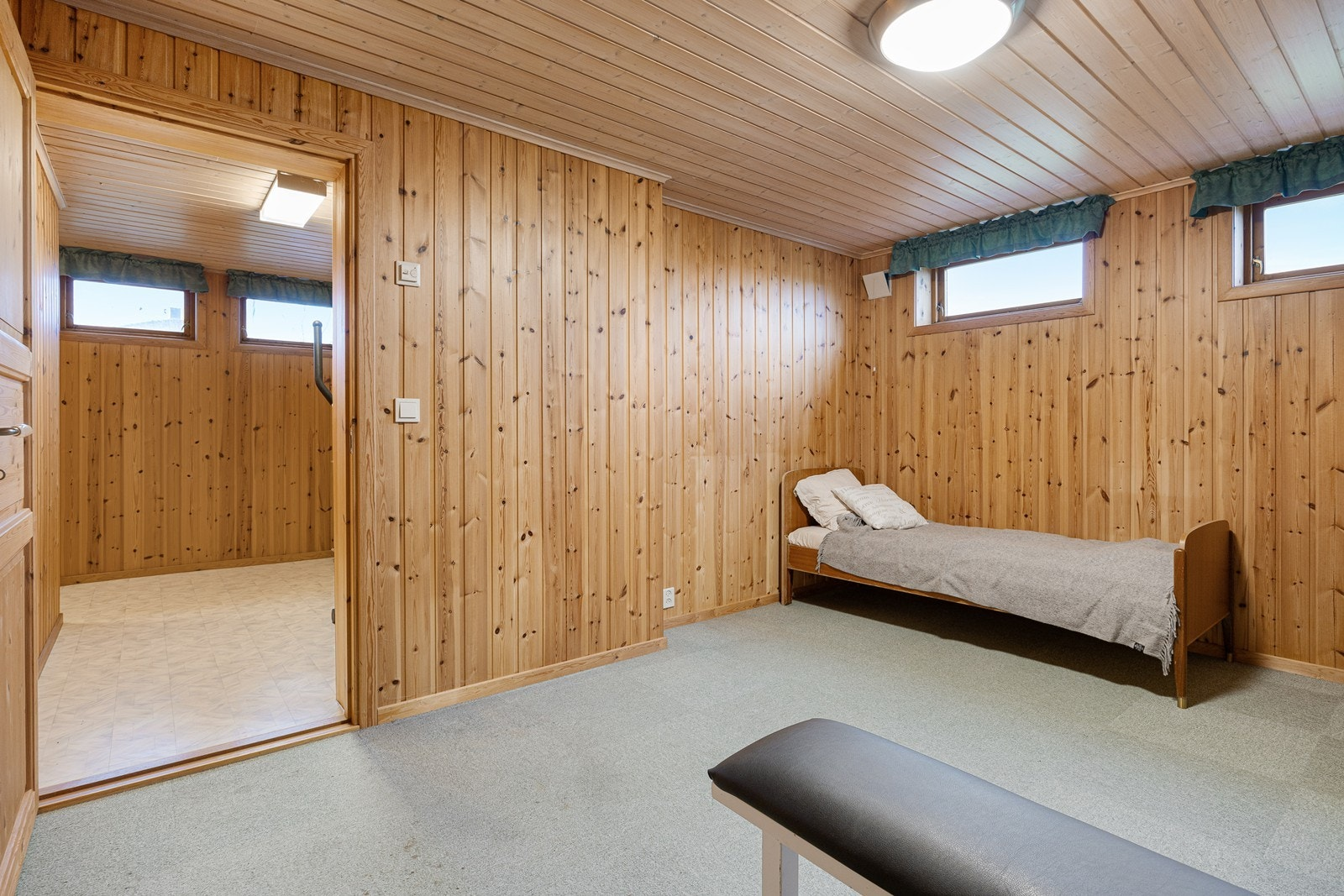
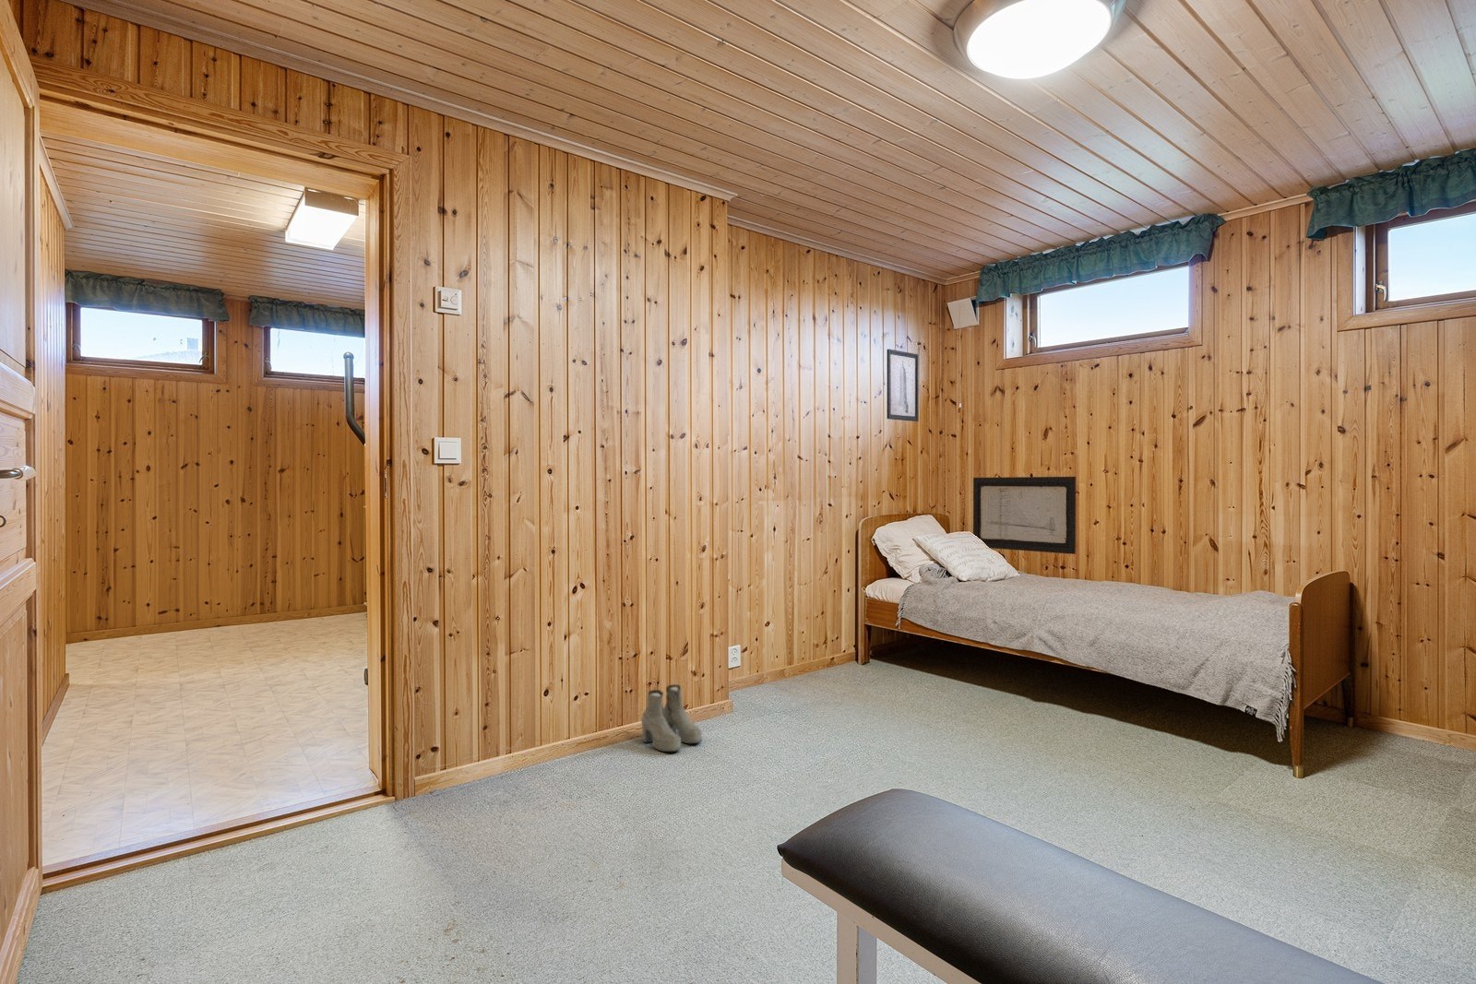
+ wall art [972,476,1076,556]
+ wall art [886,348,919,423]
+ boots [640,683,703,752]
